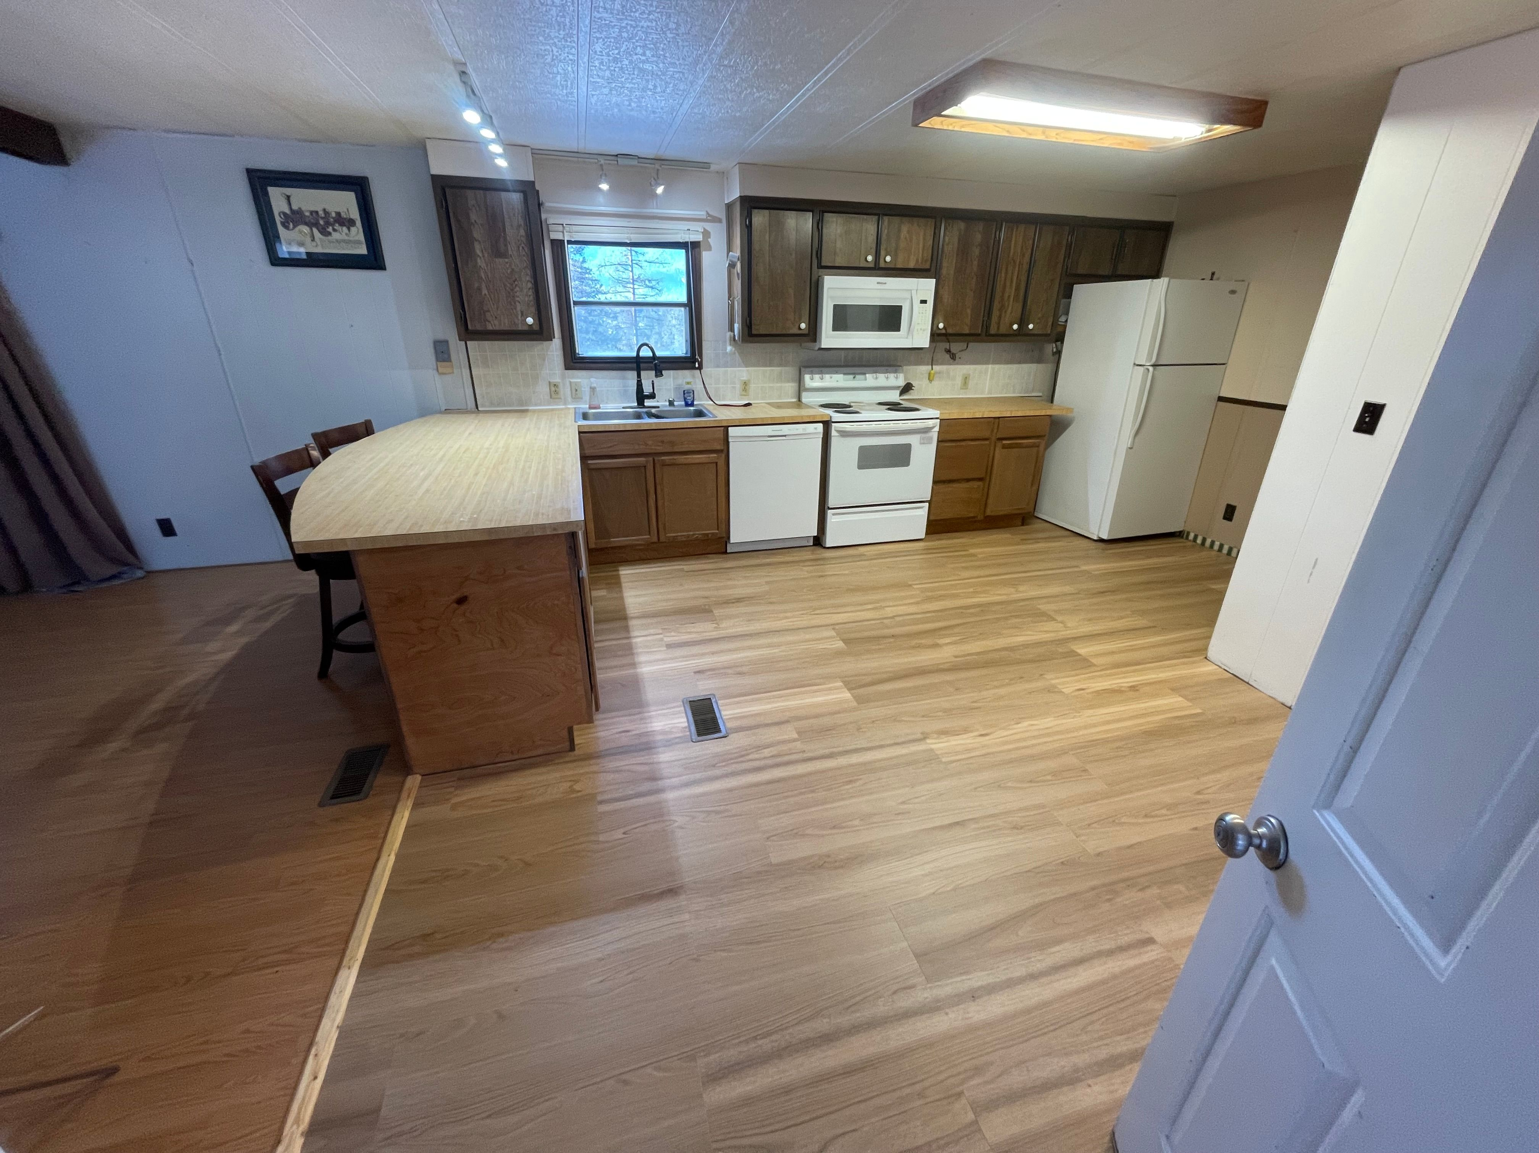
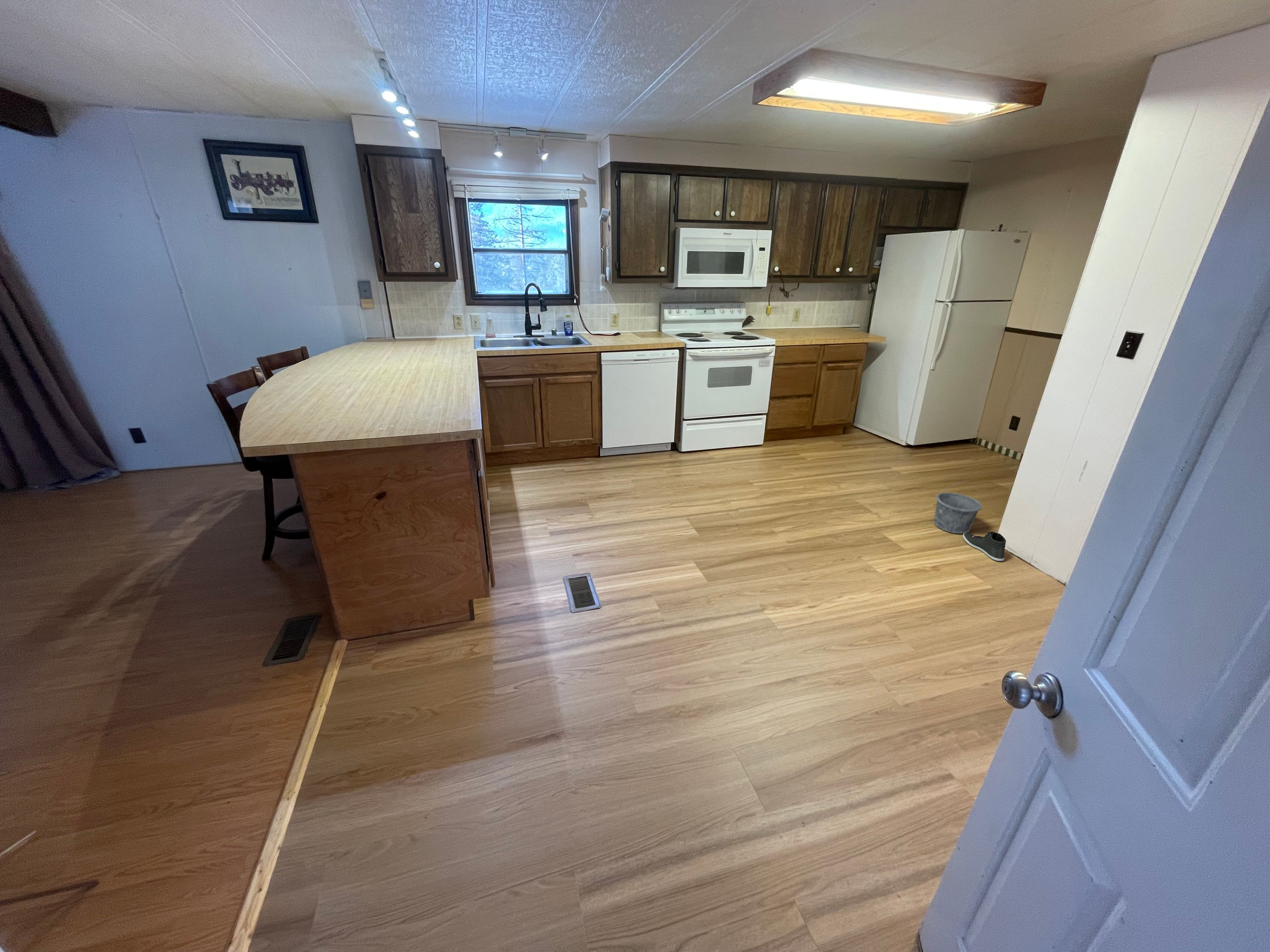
+ sneaker [962,531,1006,561]
+ bucket [934,481,982,534]
